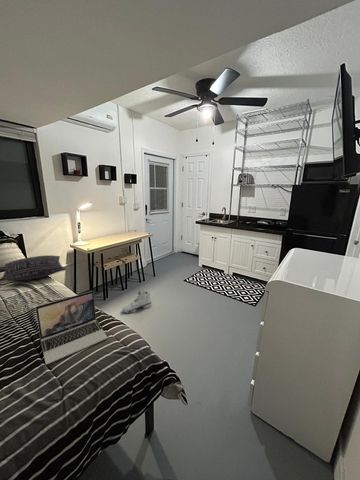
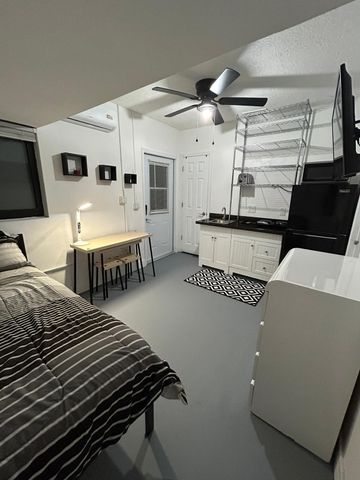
- laptop [35,290,108,365]
- pillow [0,254,66,283]
- sneaker [121,289,153,314]
